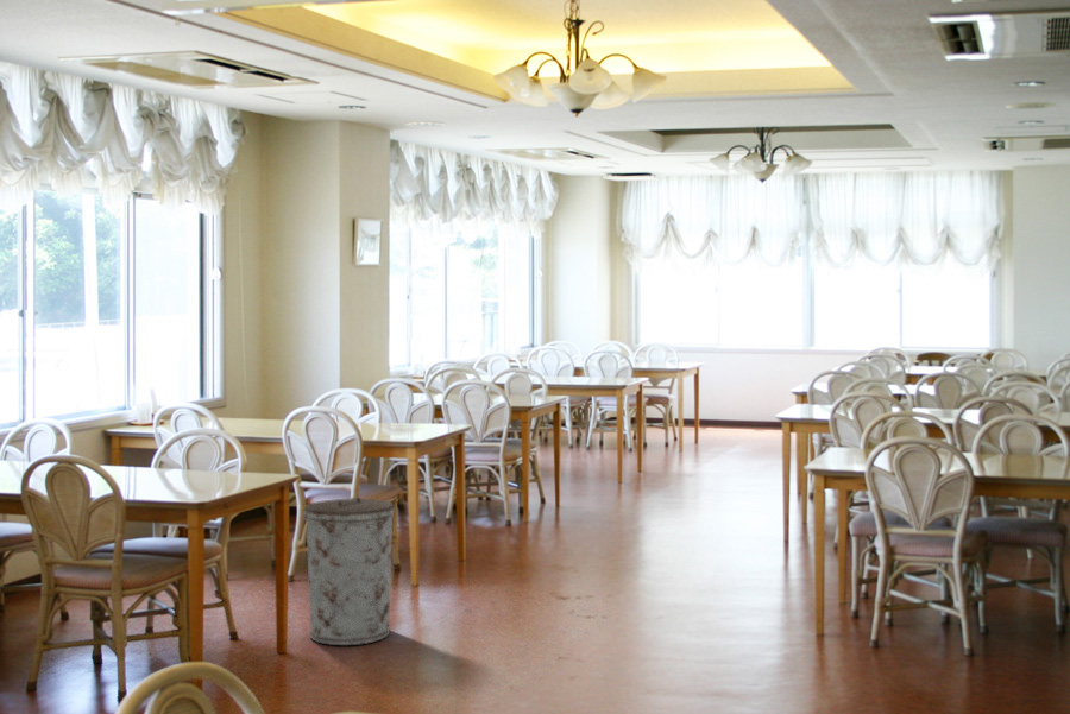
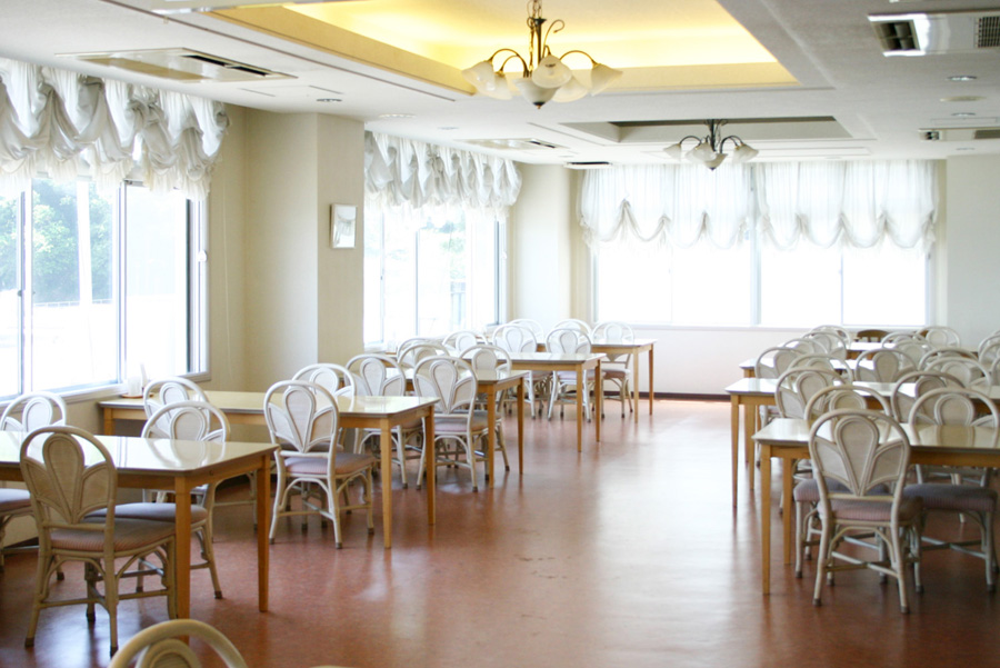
- trash can [303,497,395,646]
